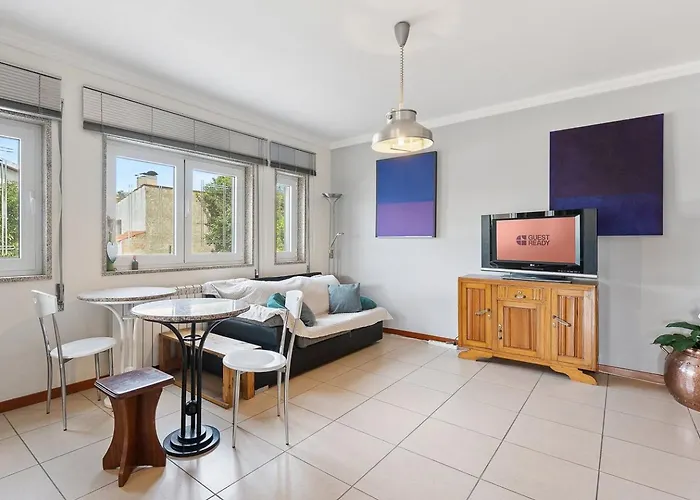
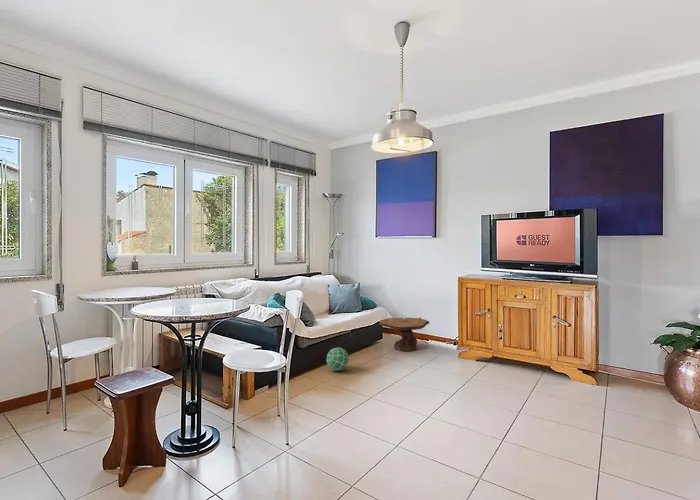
+ volleyball [326,347,350,372]
+ side table [378,317,430,352]
